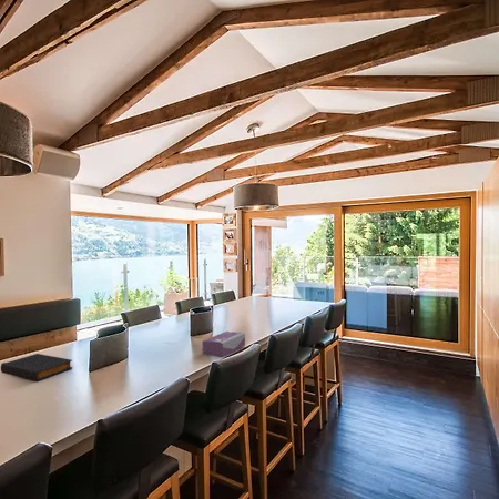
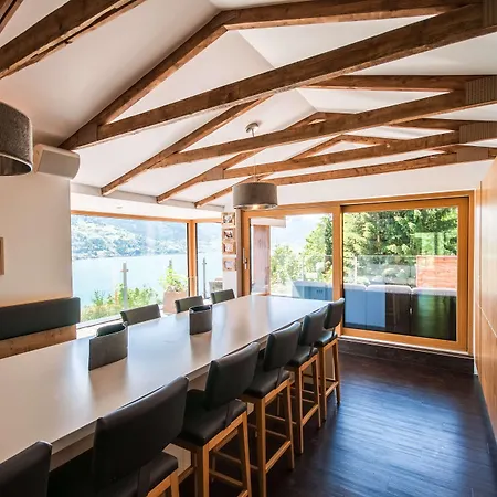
- tissue box [202,330,246,358]
- book [0,353,73,383]
